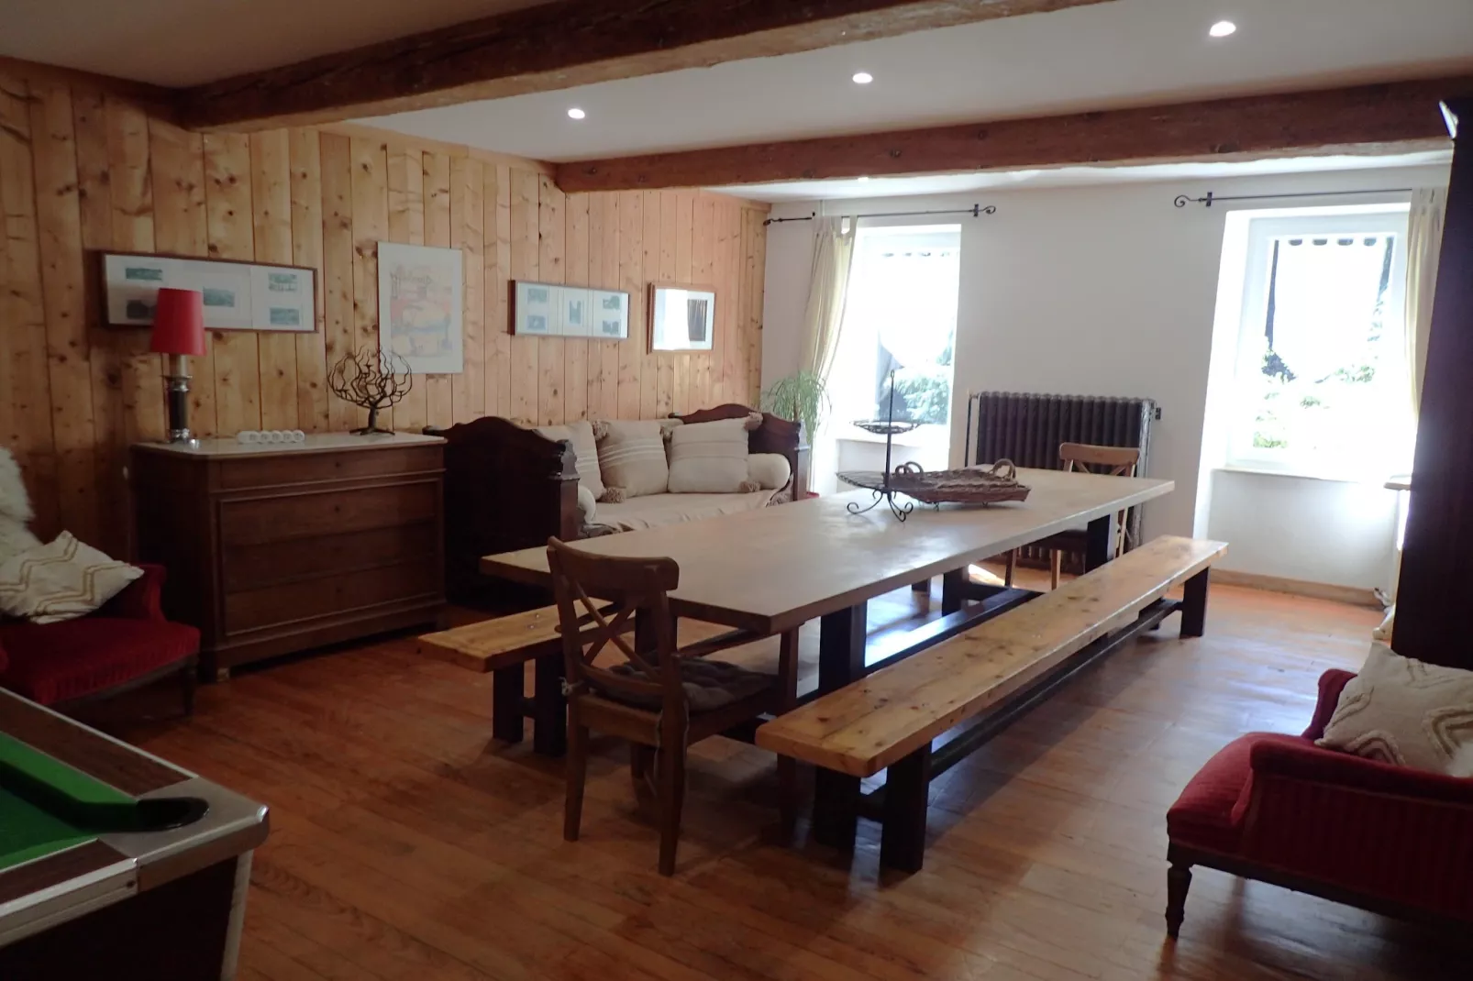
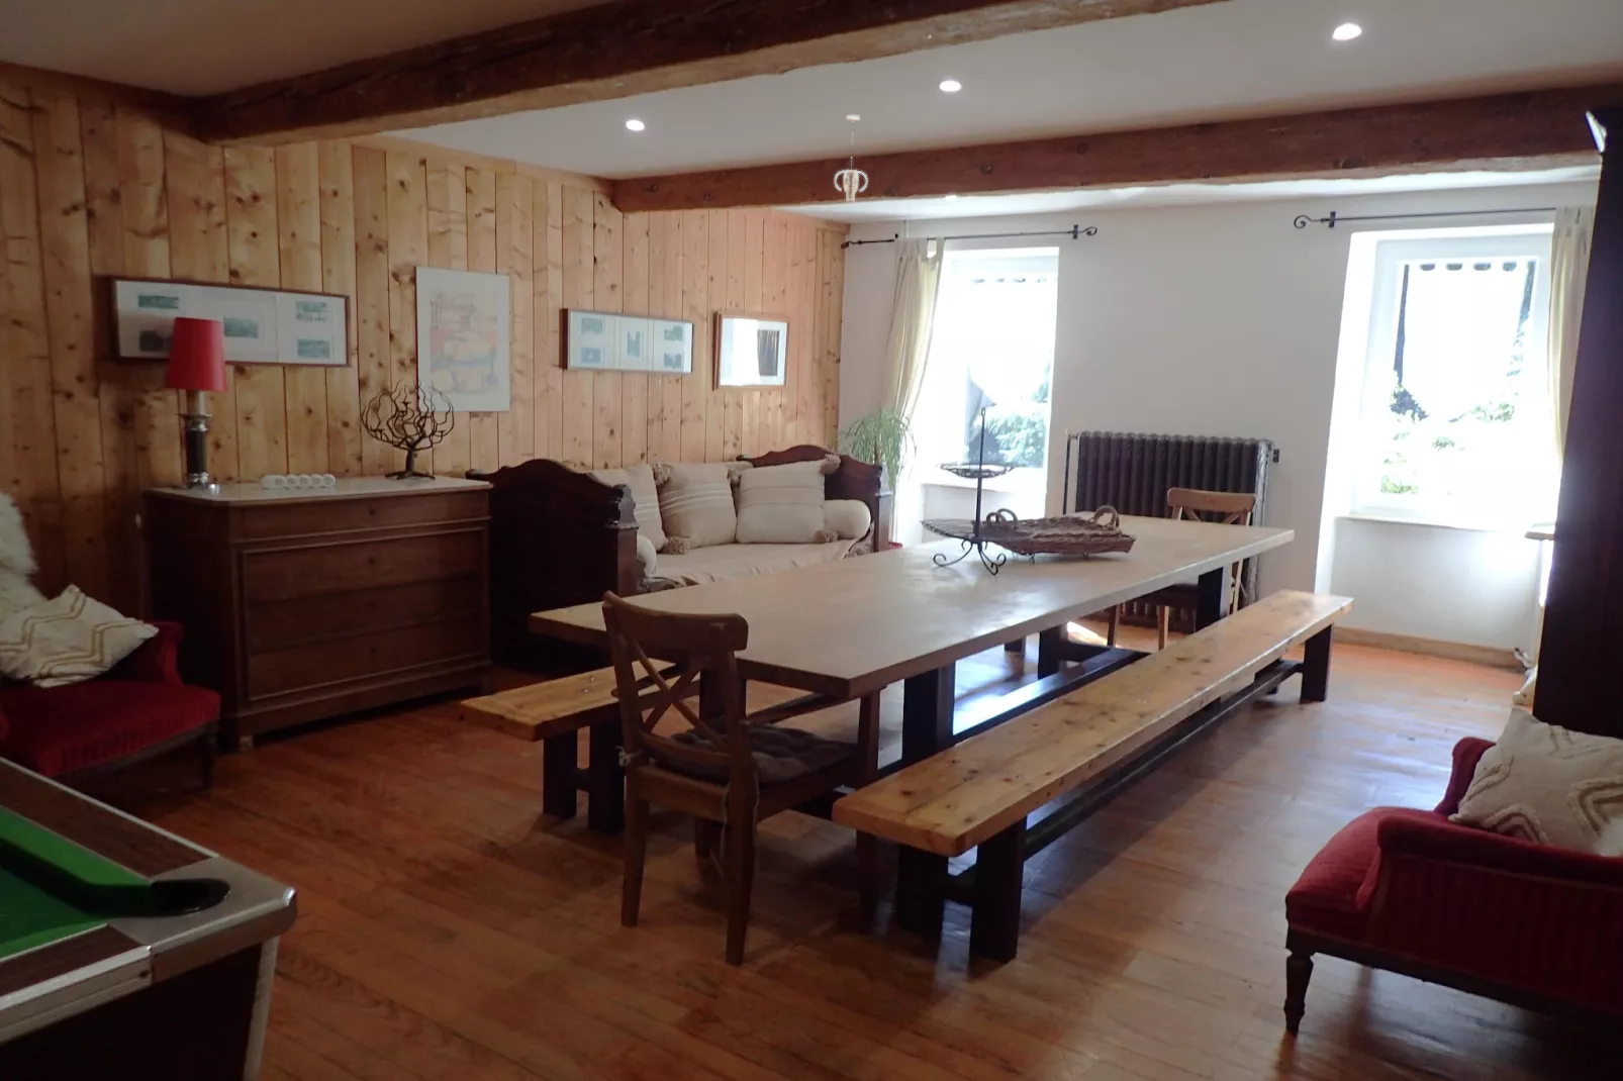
+ pendant light [834,115,869,203]
